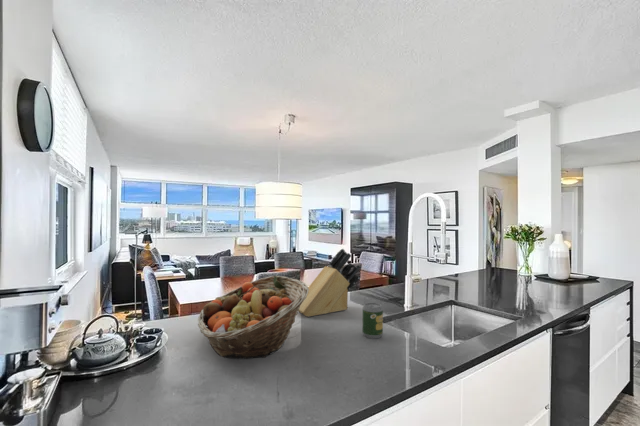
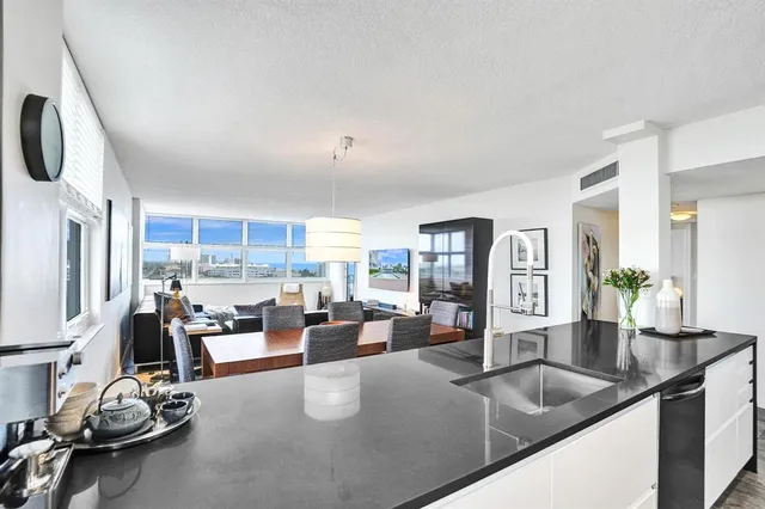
- soda can [361,302,384,340]
- knife block [298,248,362,318]
- fruit basket [197,275,309,360]
